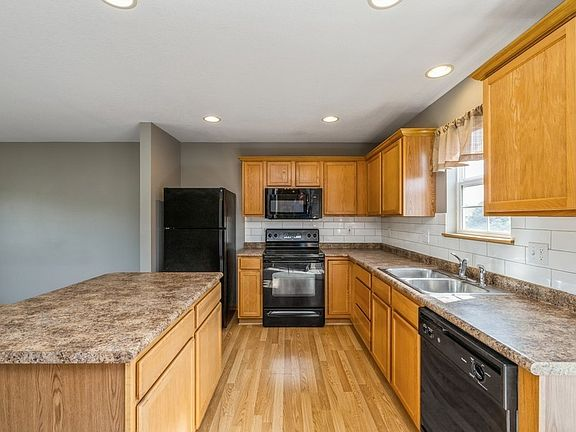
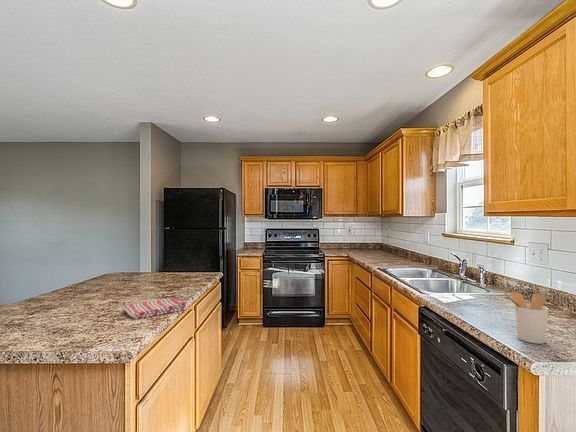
+ utensil holder [501,289,549,345]
+ dish towel [122,296,187,320]
